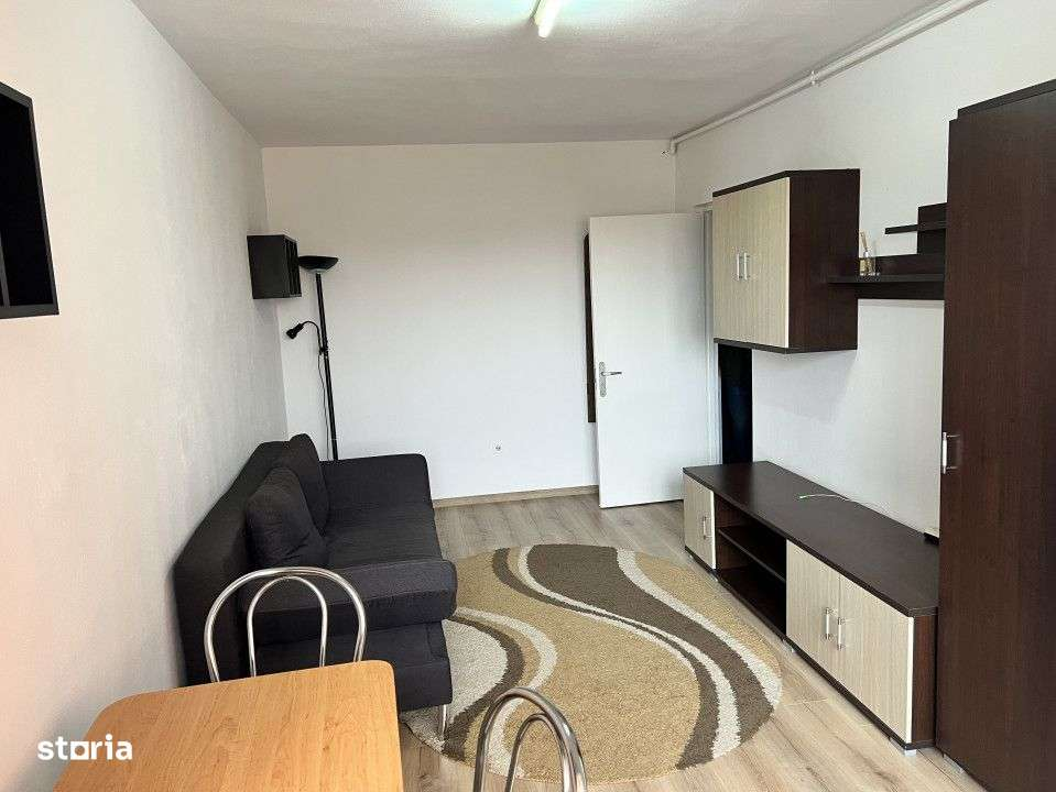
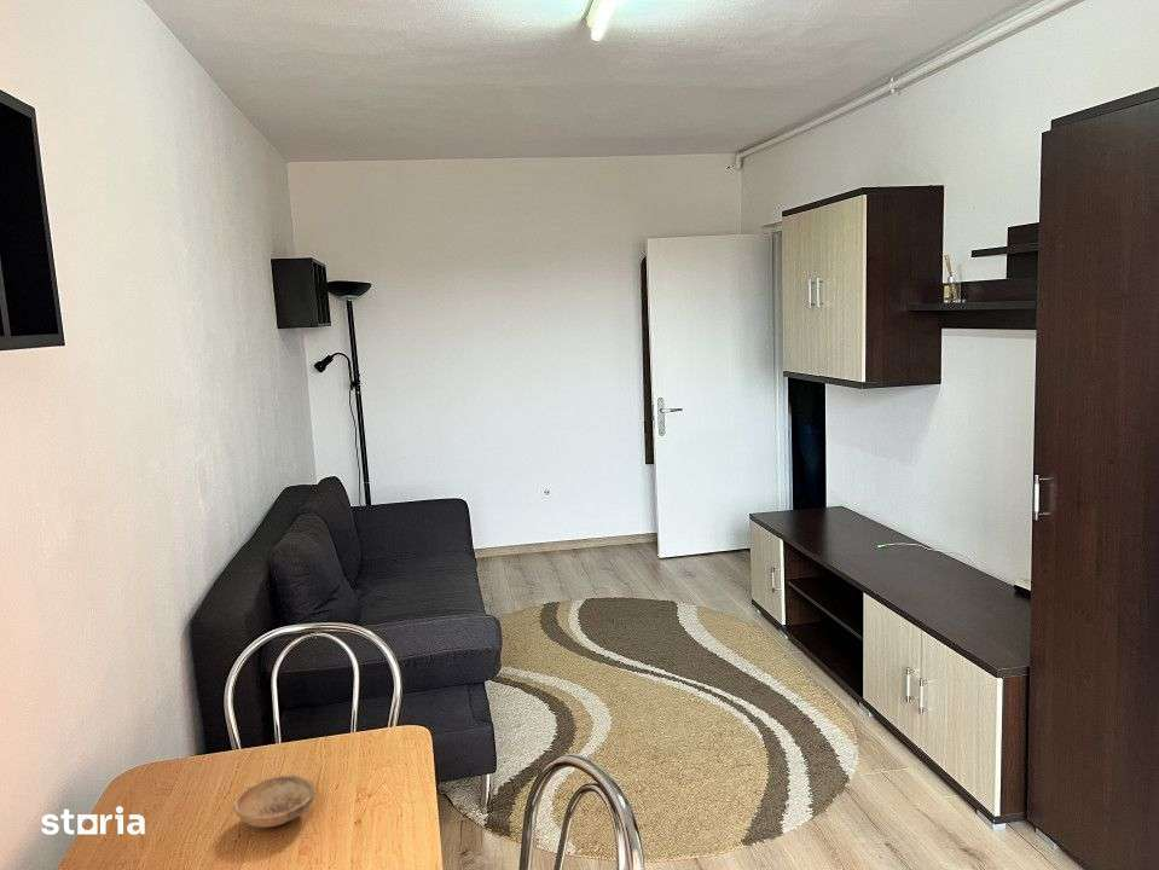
+ bowl [233,775,315,829]
